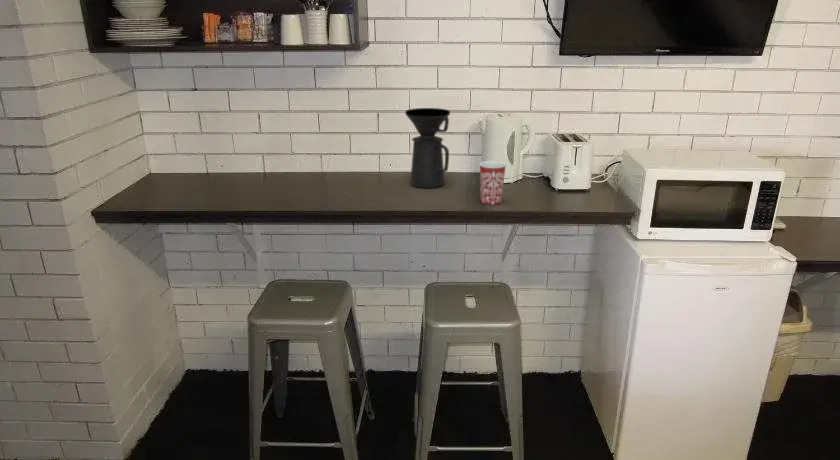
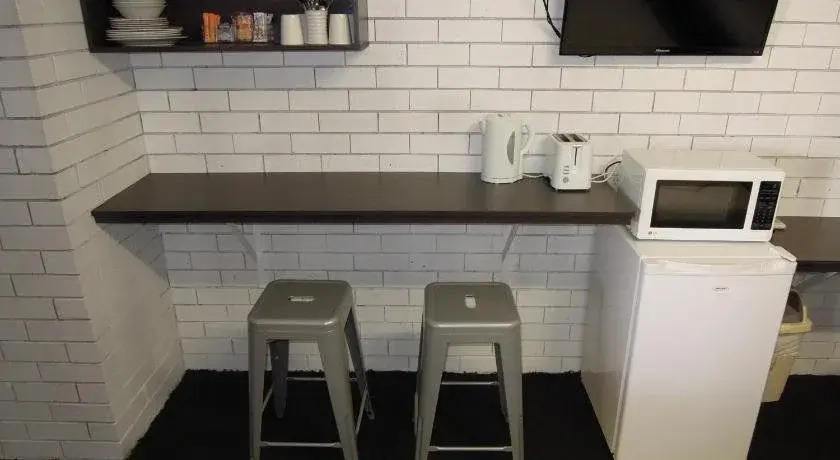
- coffee maker [404,107,451,189]
- mug [479,160,507,206]
